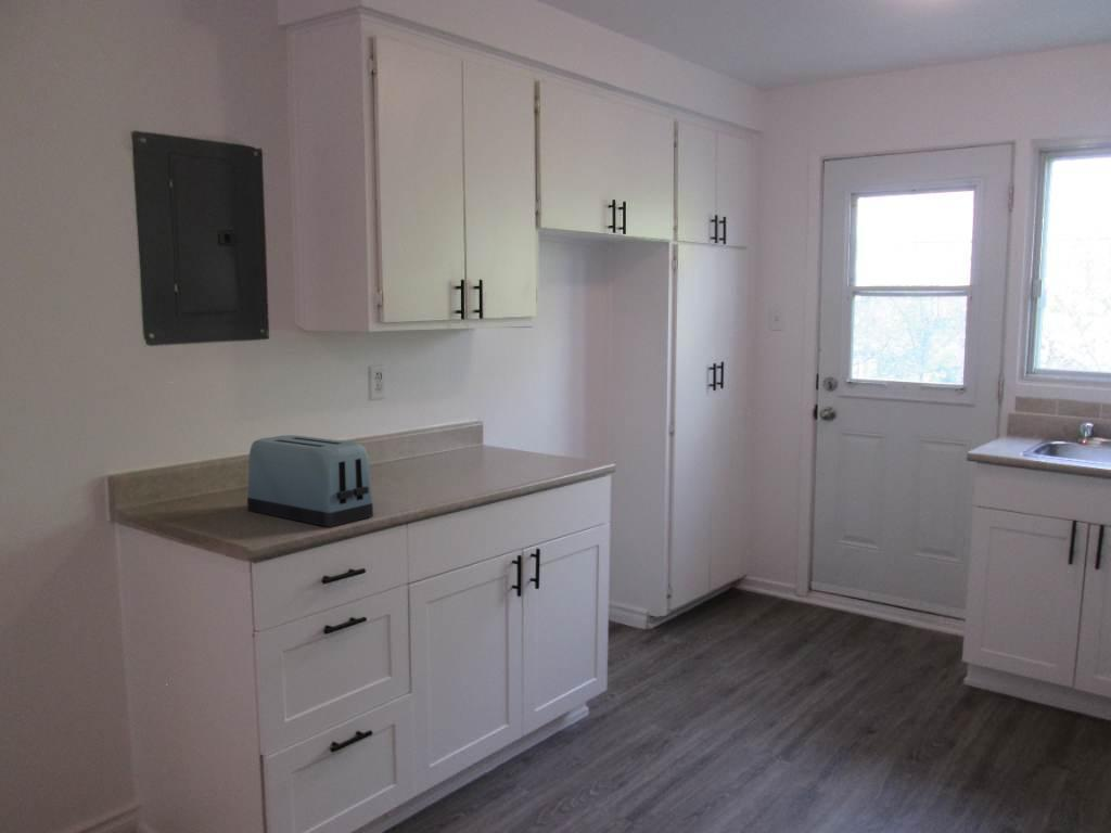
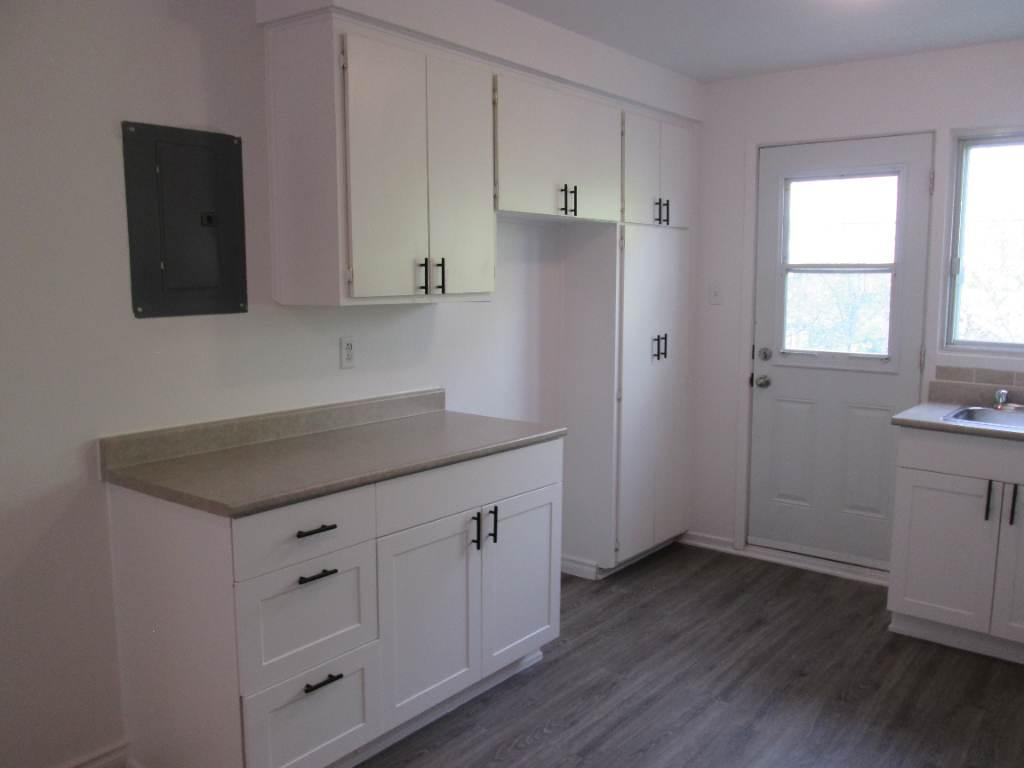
- toaster [246,434,374,528]
